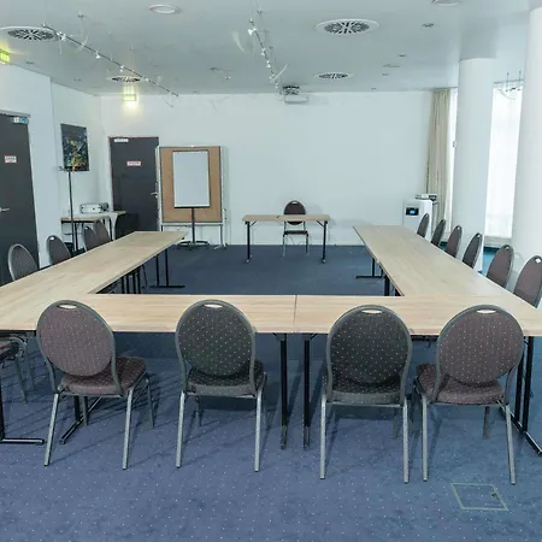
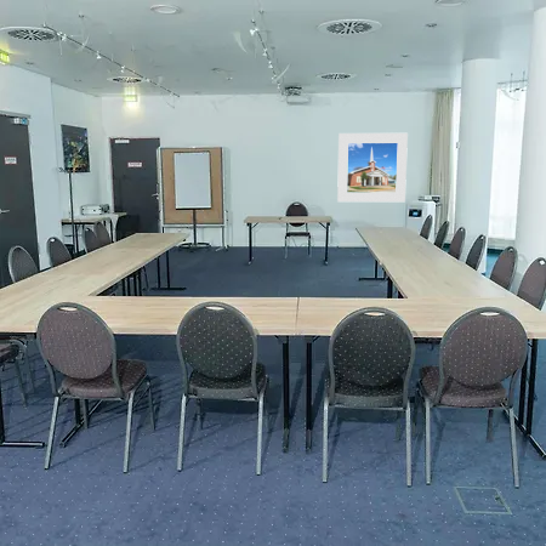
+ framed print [336,132,409,203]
